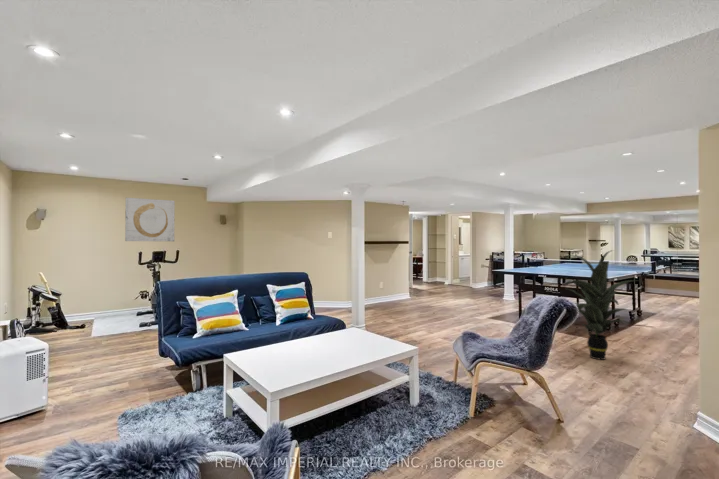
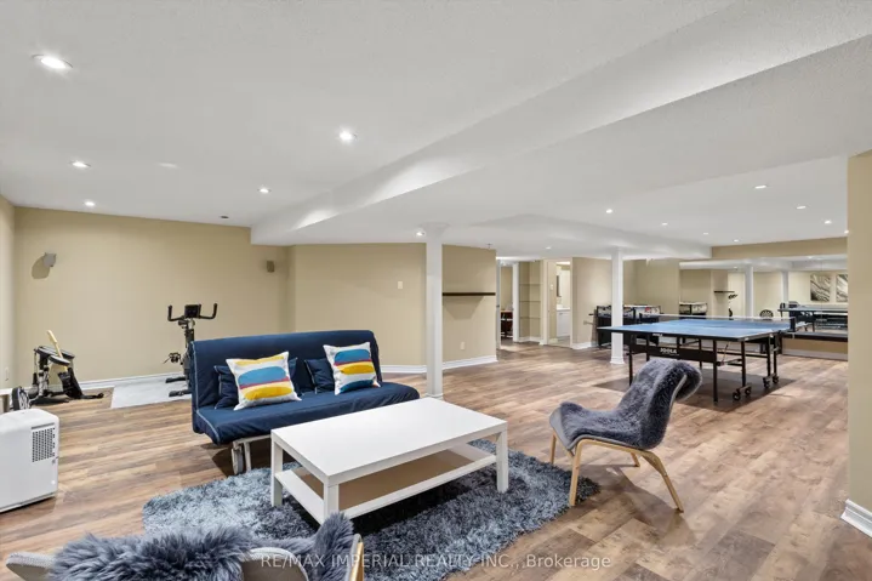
- wall art [124,197,176,242]
- indoor plant [563,249,647,361]
